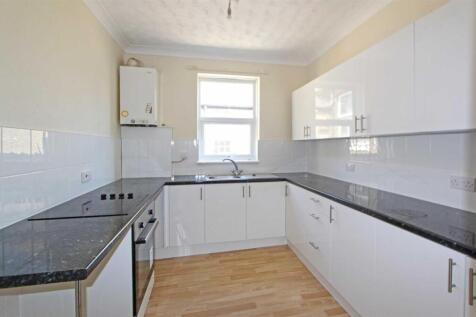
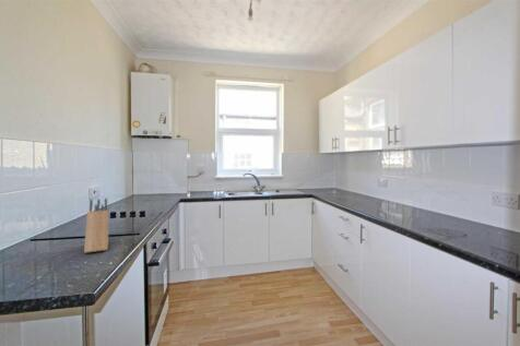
+ knife block [83,198,109,254]
